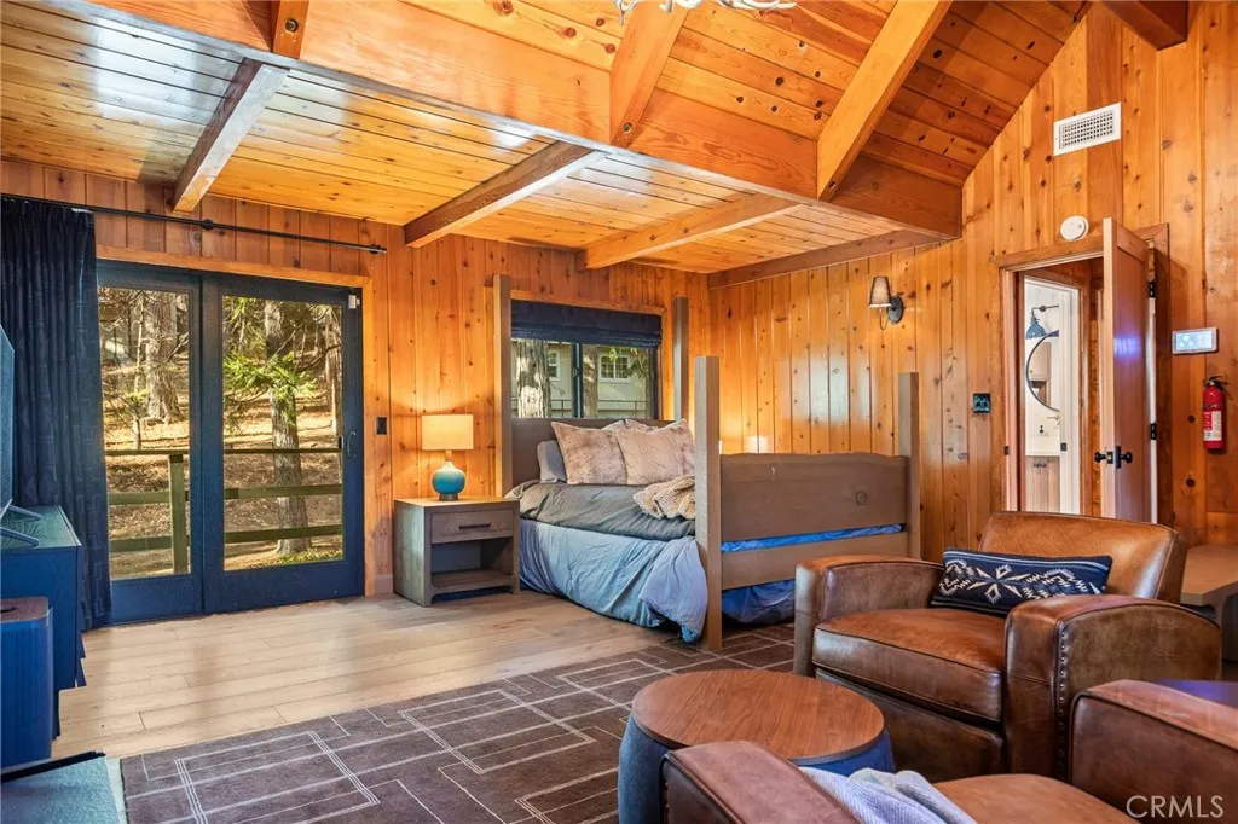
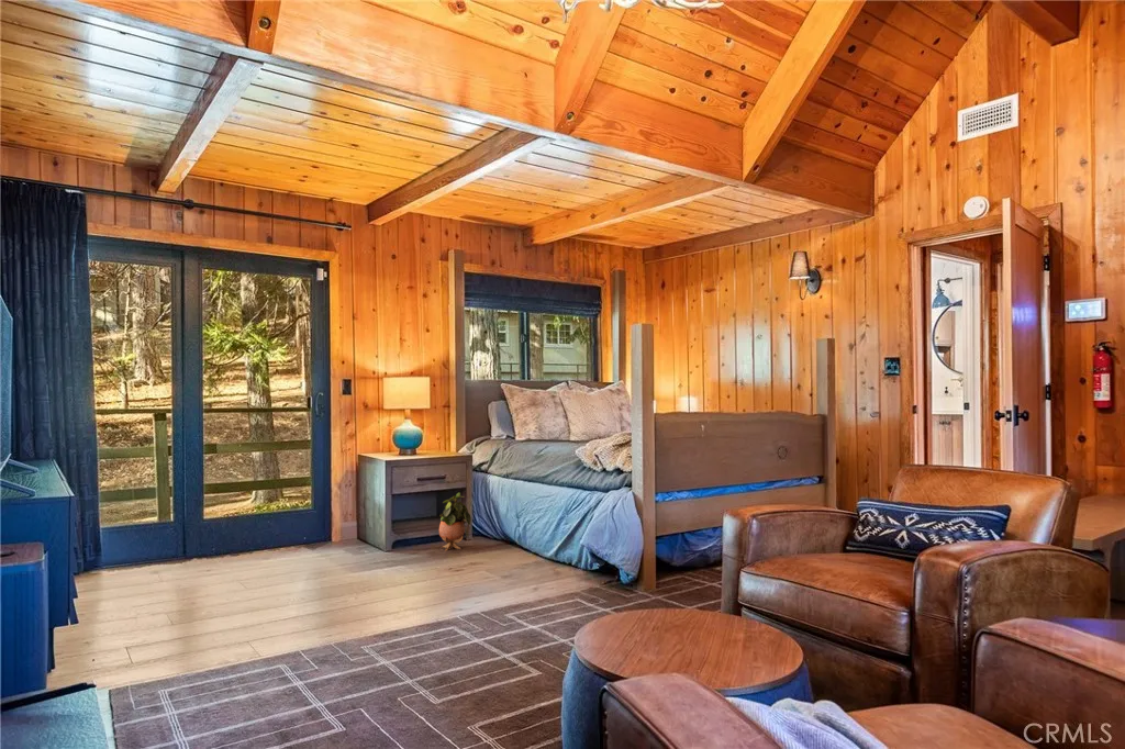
+ potted plant [438,492,472,551]
